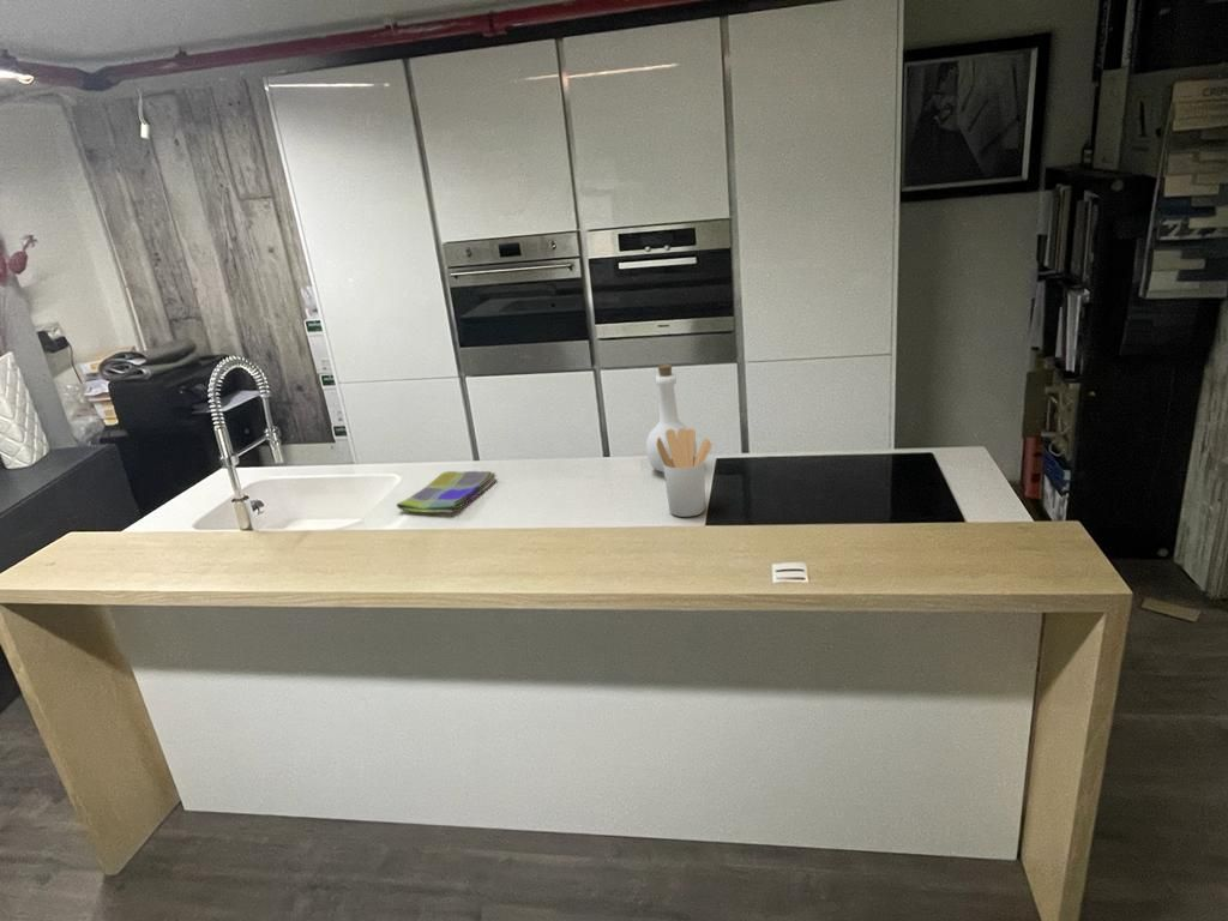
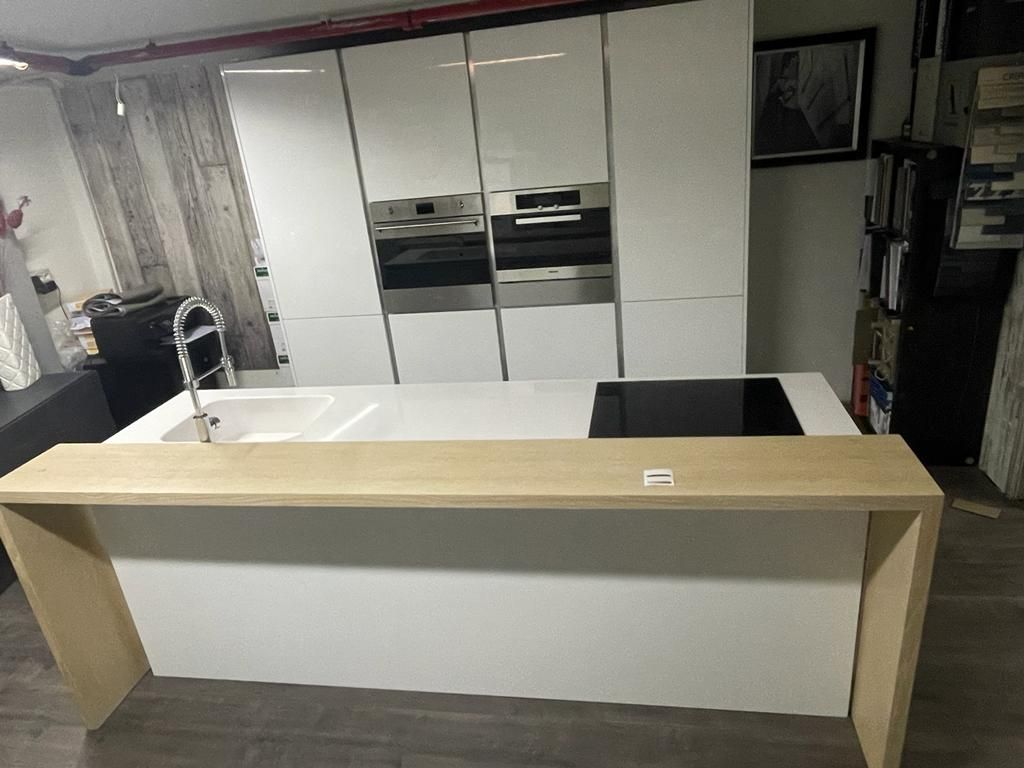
- dish towel [396,470,498,514]
- bottle [645,363,698,474]
- utensil holder [657,427,714,518]
